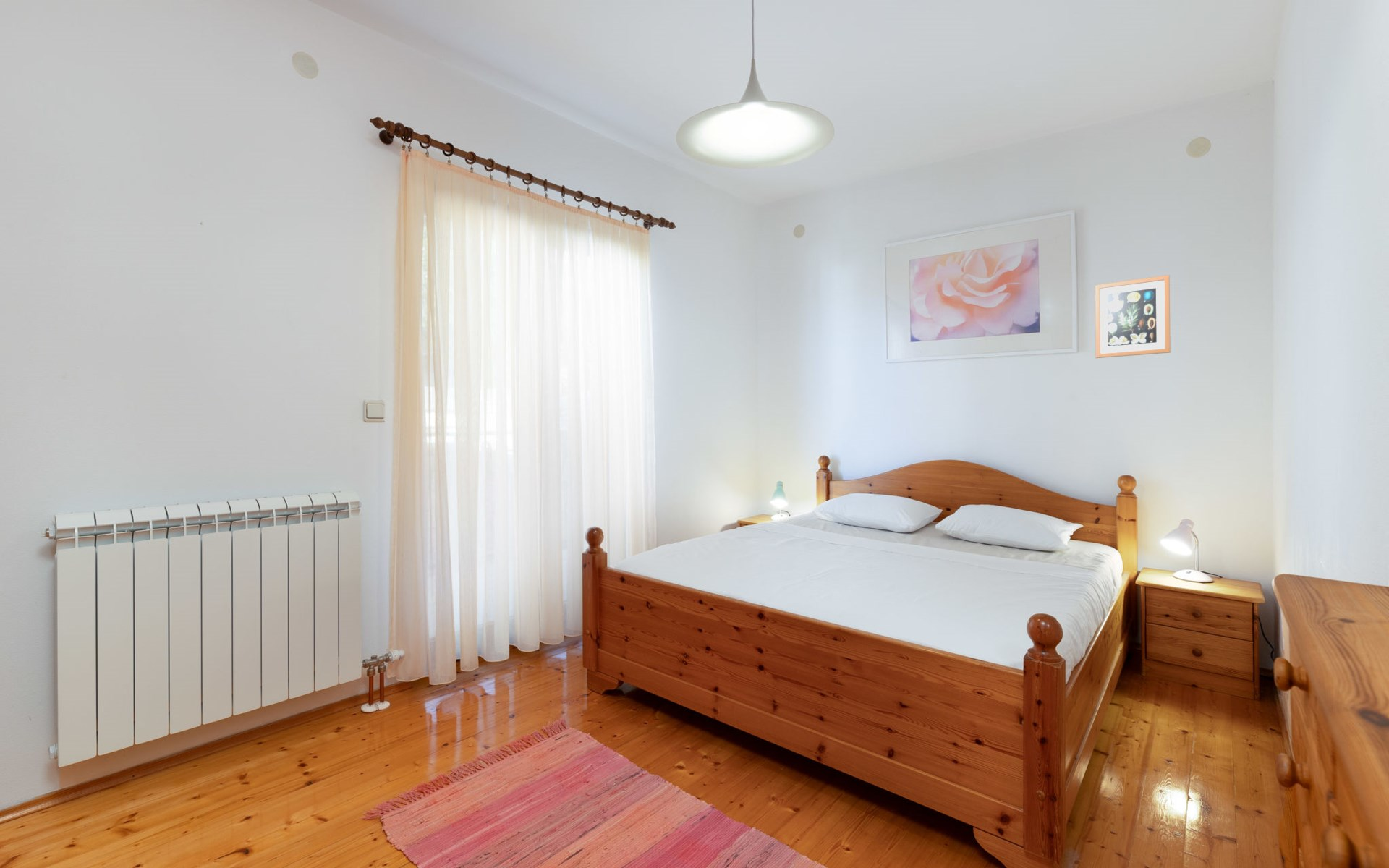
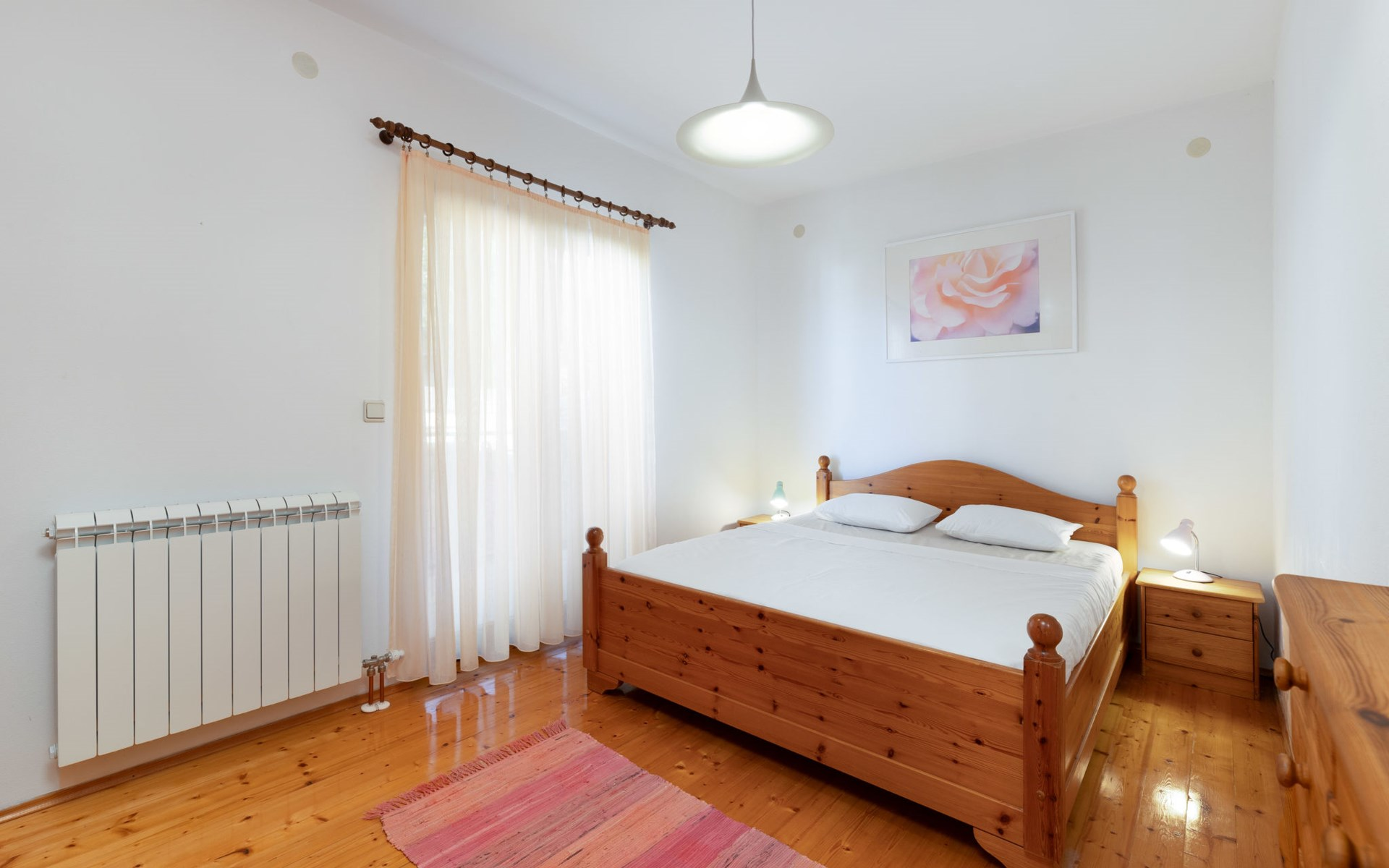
- wall art [1095,274,1171,359]
